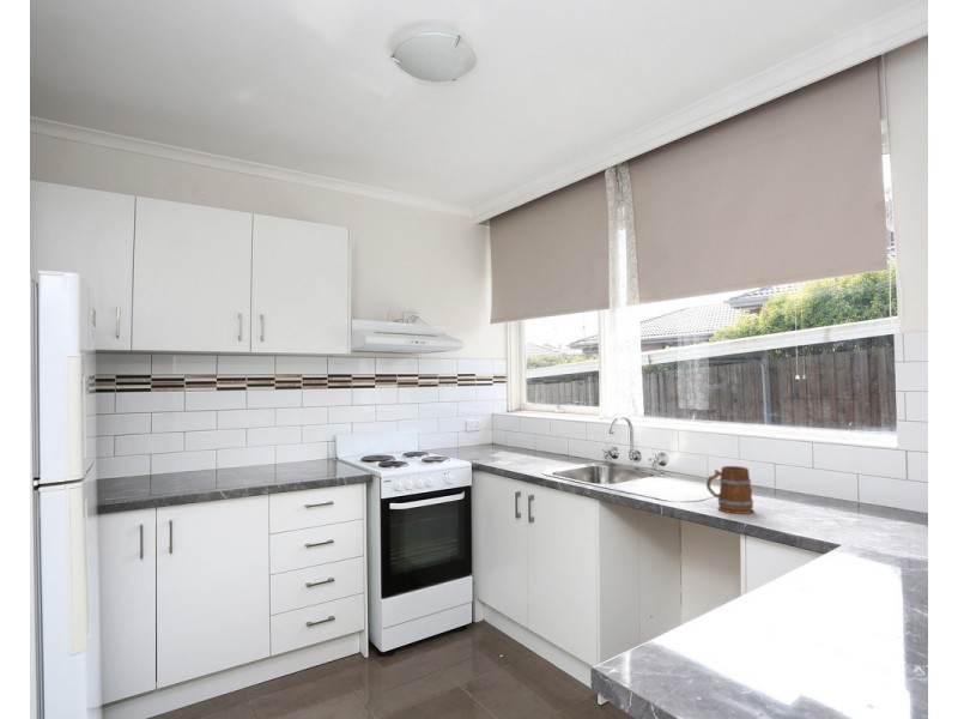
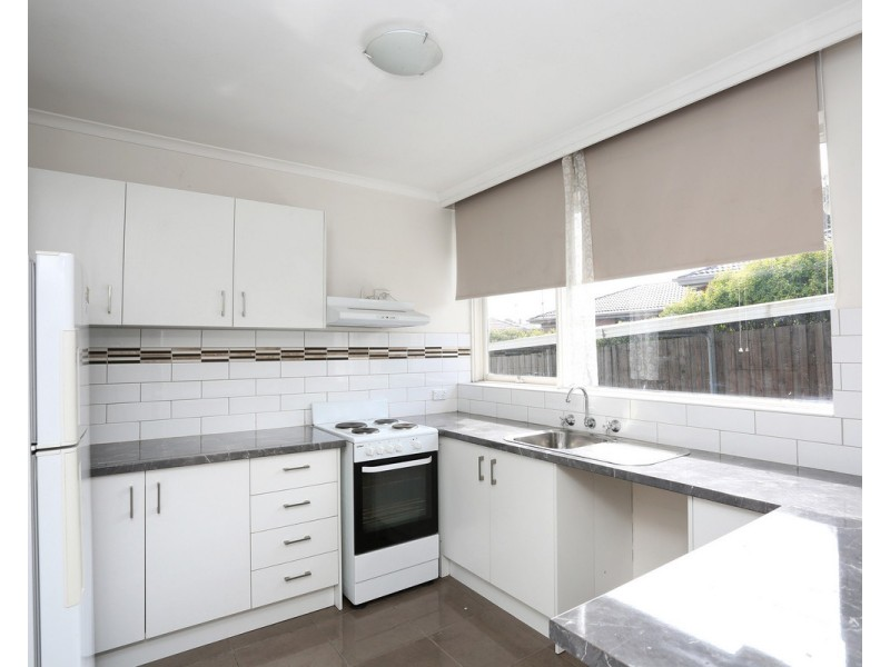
- mug [705,465,756,515]
